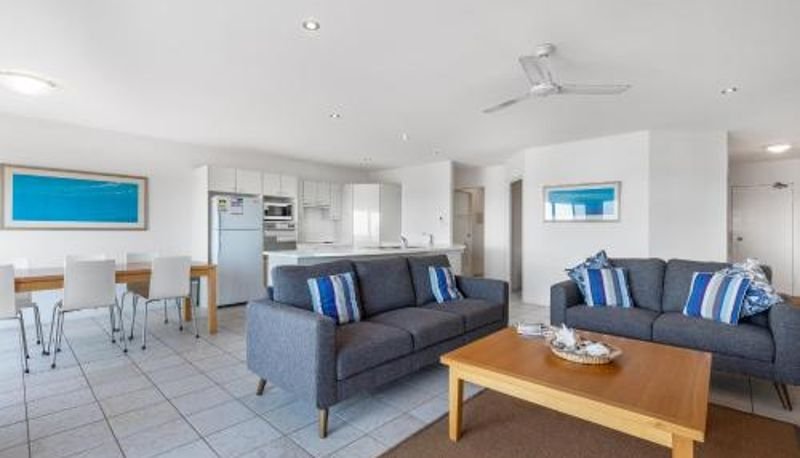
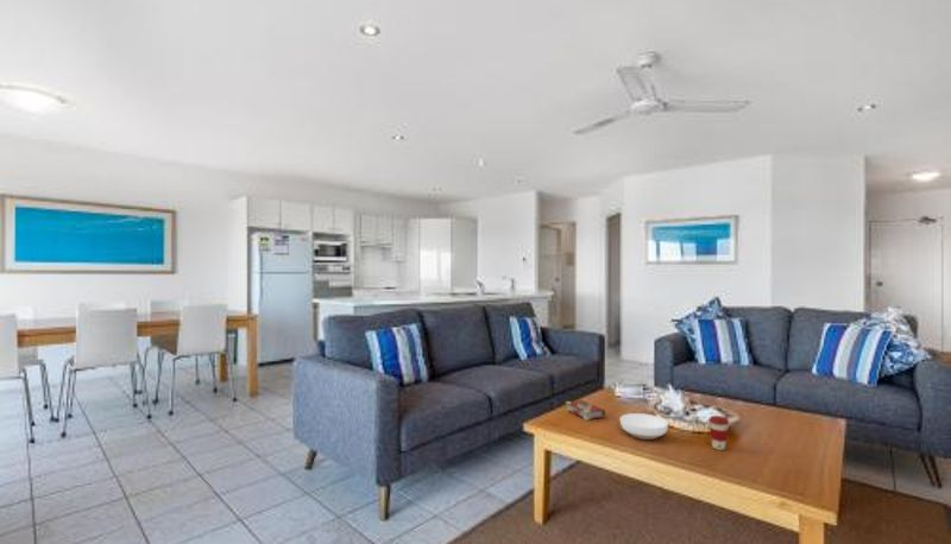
+ bowl [619,412,669,441]
+ coffee cup [707,415,730,451]
+ book [565,399,606,422]
